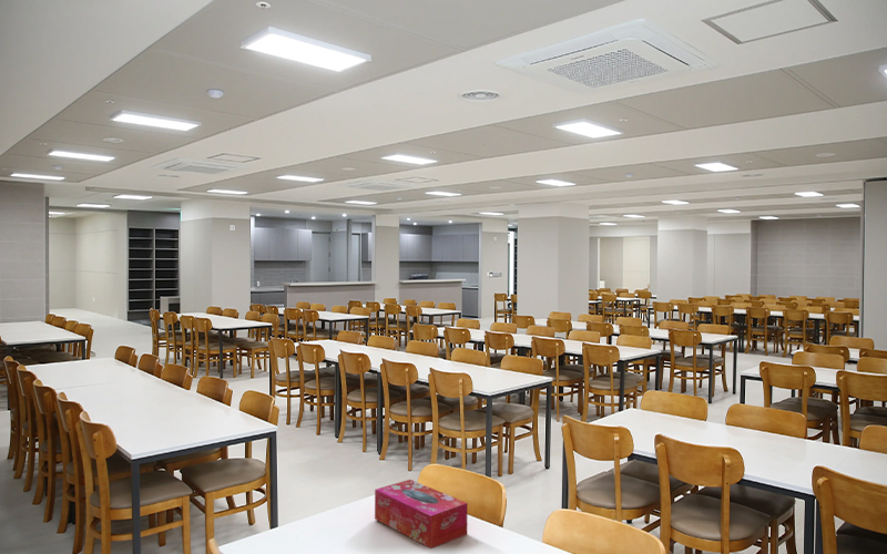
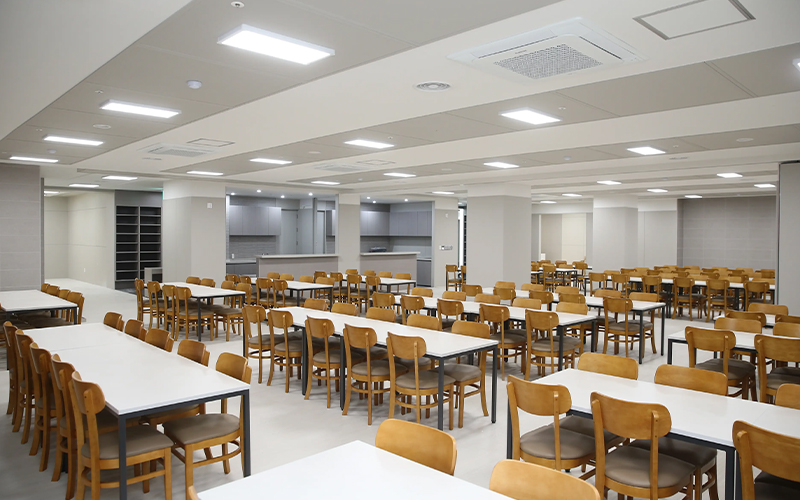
- tissue box [374,479,469,550]
